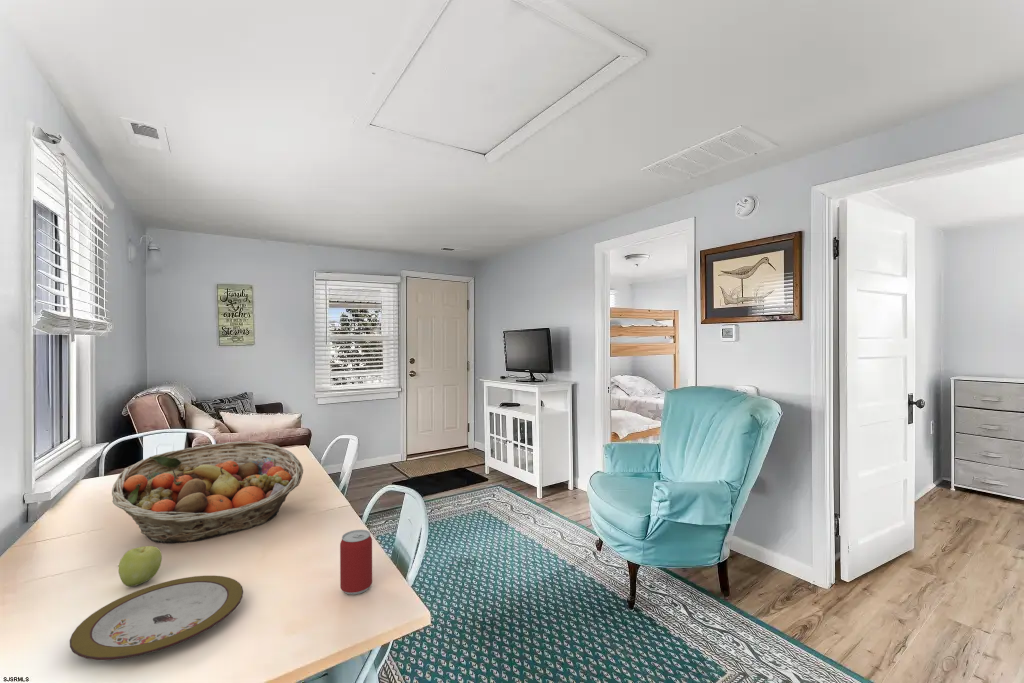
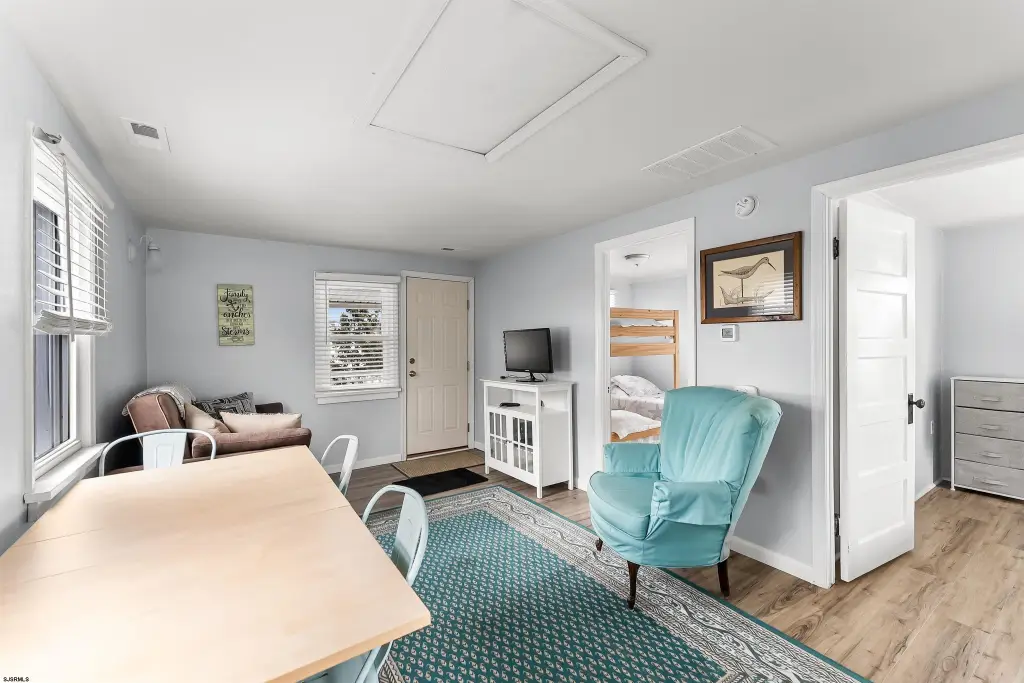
- plate [69,575,244,661]
- apple [118,545,163,587]
- fruit basket [111,440,304,544]
- beer can [339,529,373,596]
